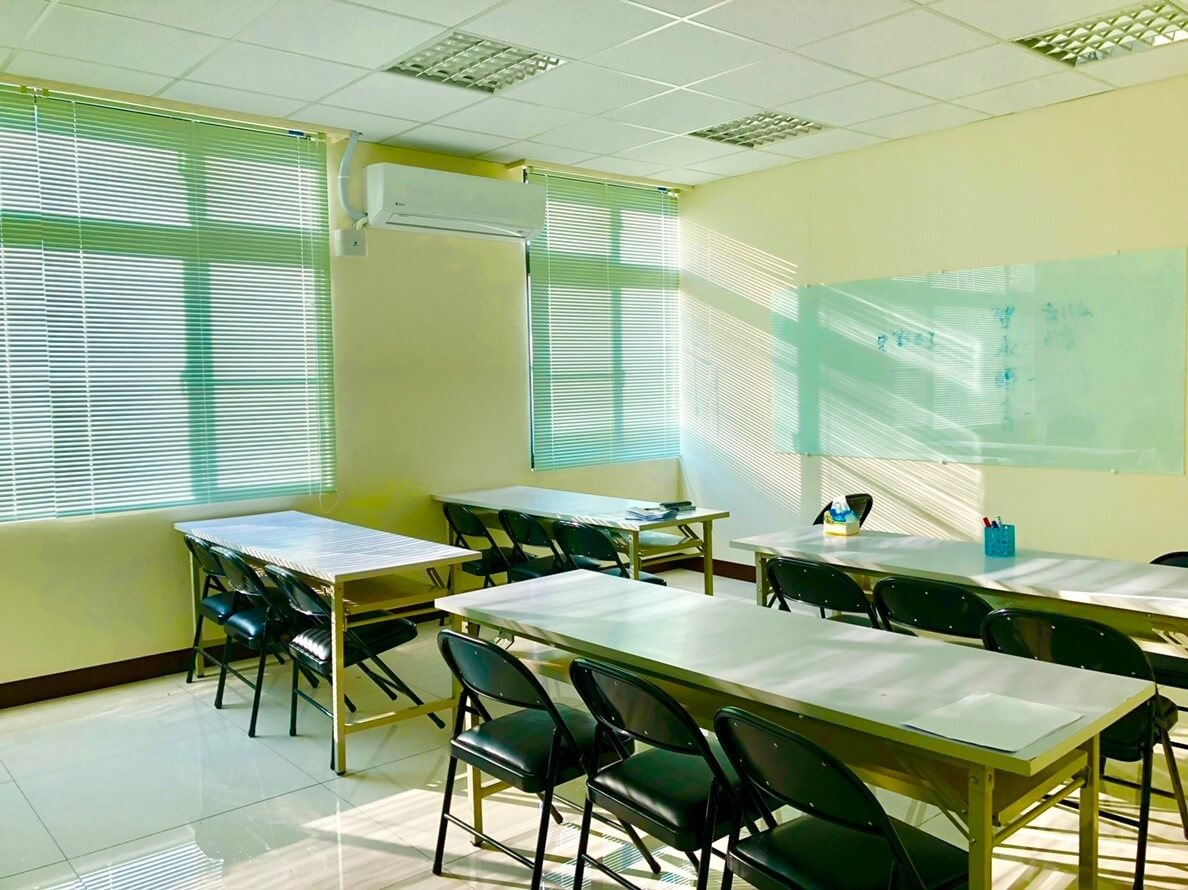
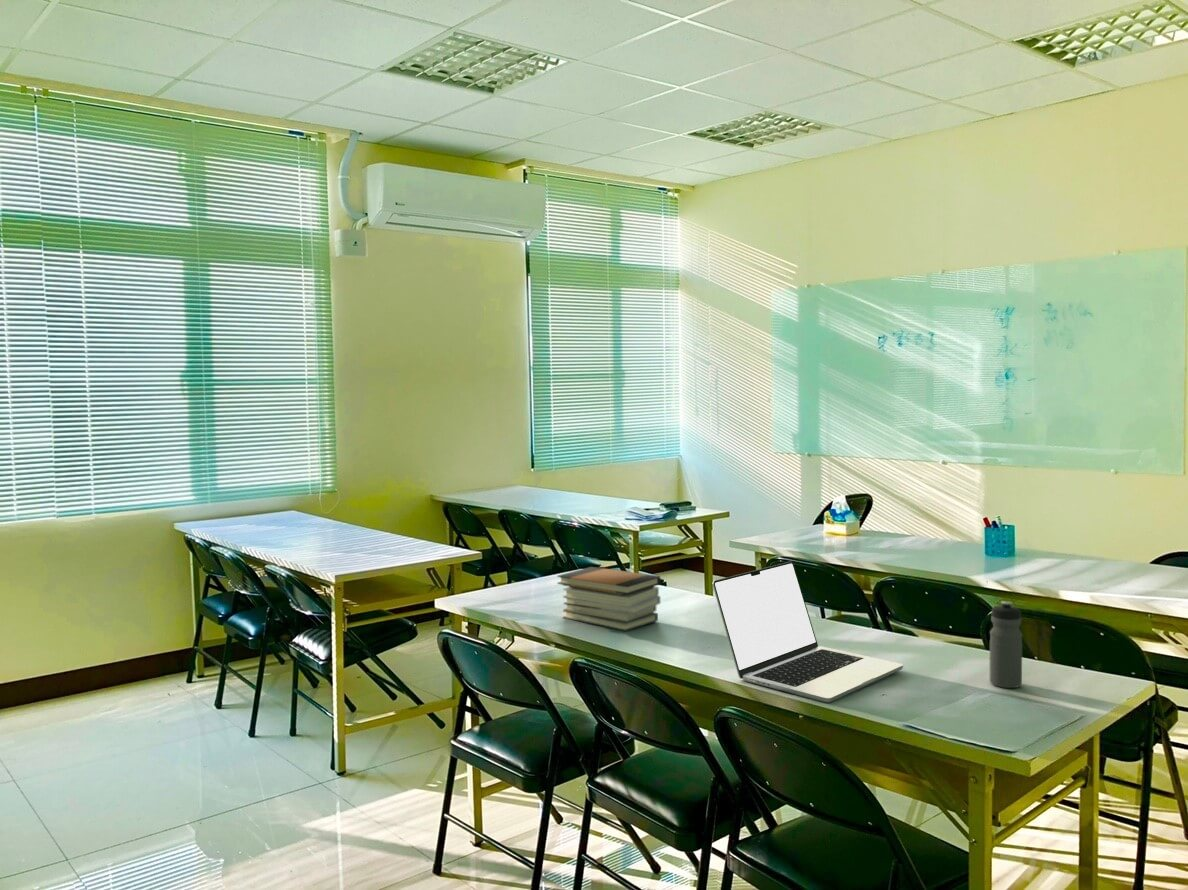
+ book stack [556,566,661,632]
+ laptop [712,561,904,704]
+ water bottle [988,600,1023,689]
